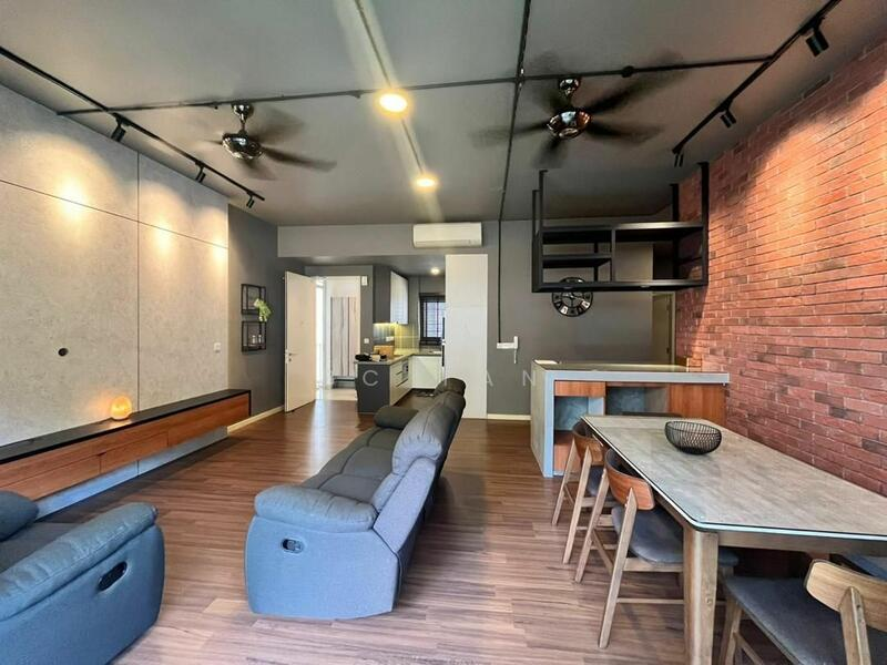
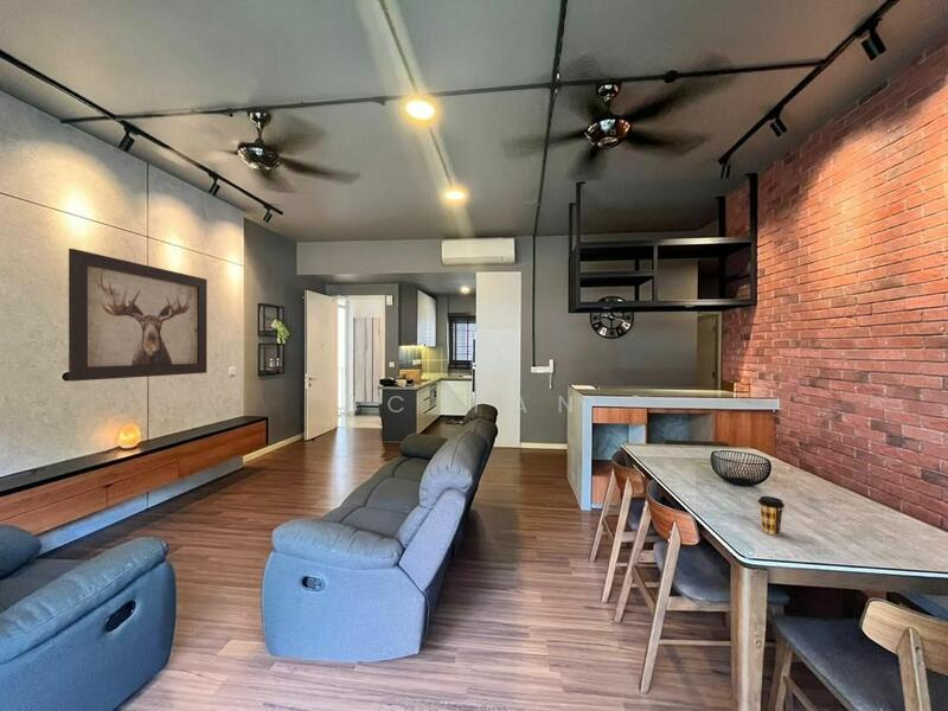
+ wall art [68,248,209,383]
+ coffee cup [757,495,786,537]
